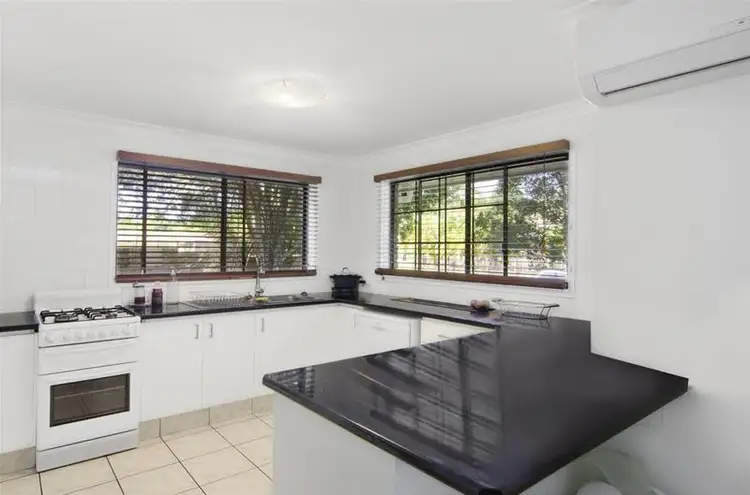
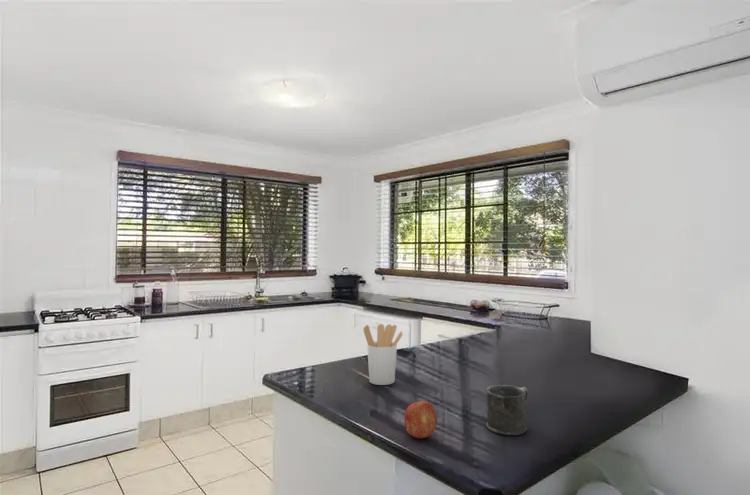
+ mug [485,384,529,436]
+ utensil holder [362,323,404,386]
+ fruit [404,400,438,439]
